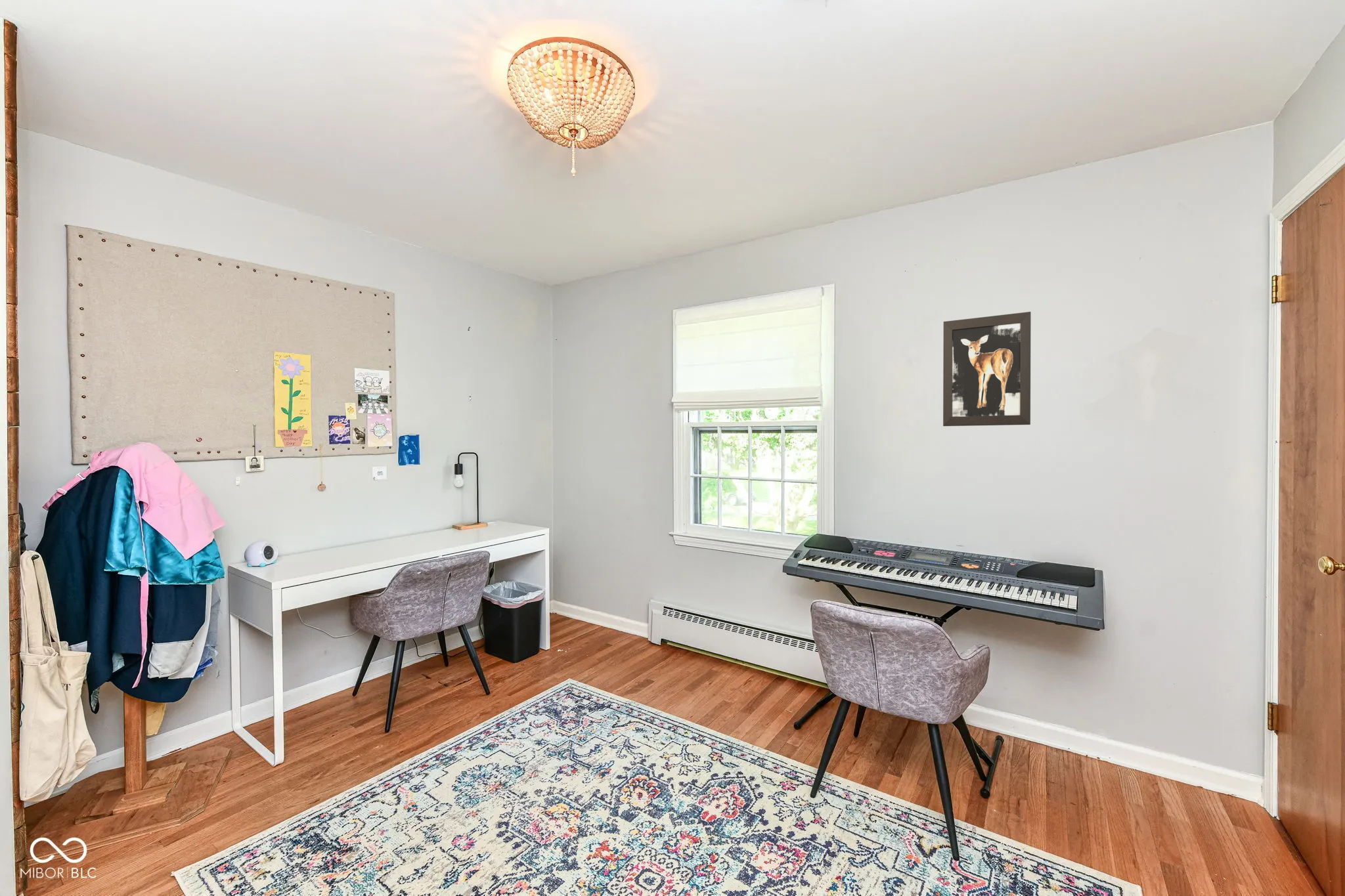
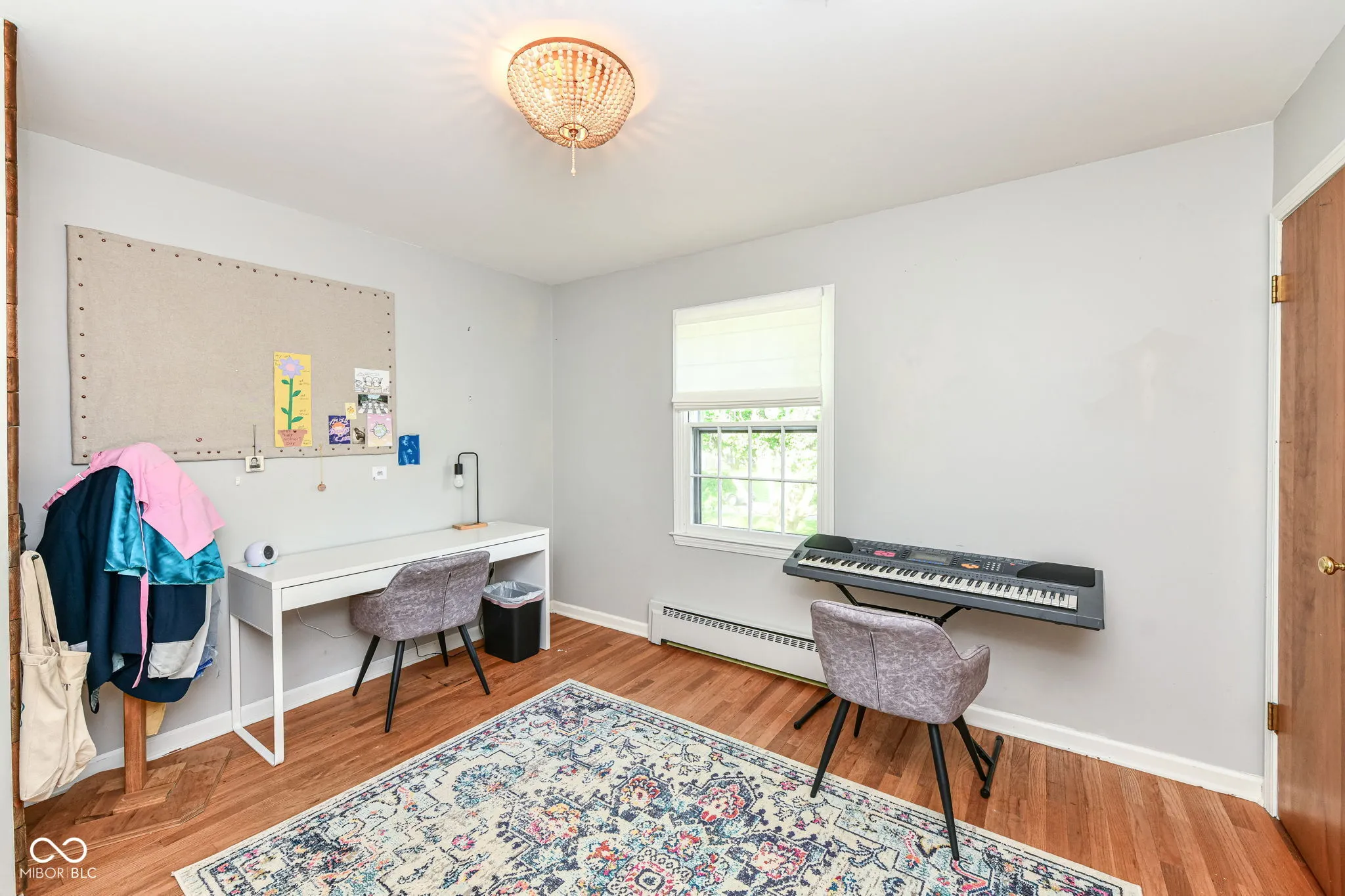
- wall art [942,311,1032,427]
